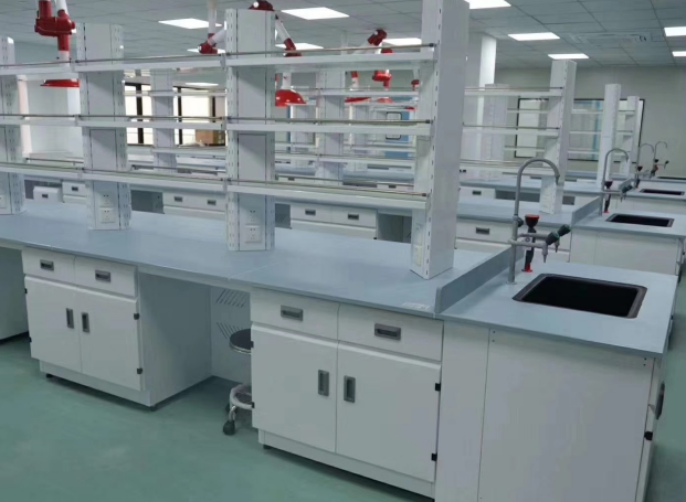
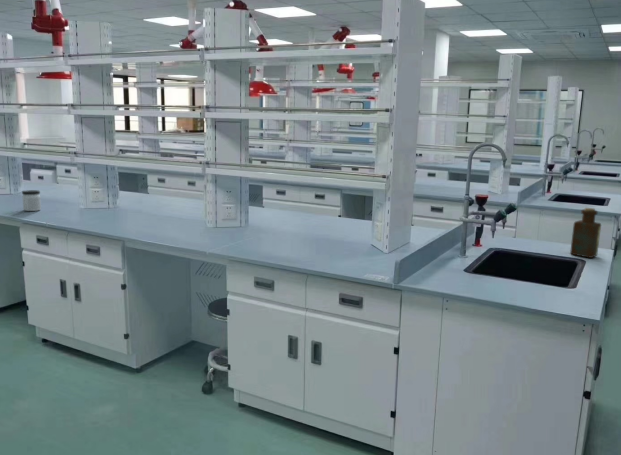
+ jar [21,189,42,212]
+ bottle [569,207,602,259]
